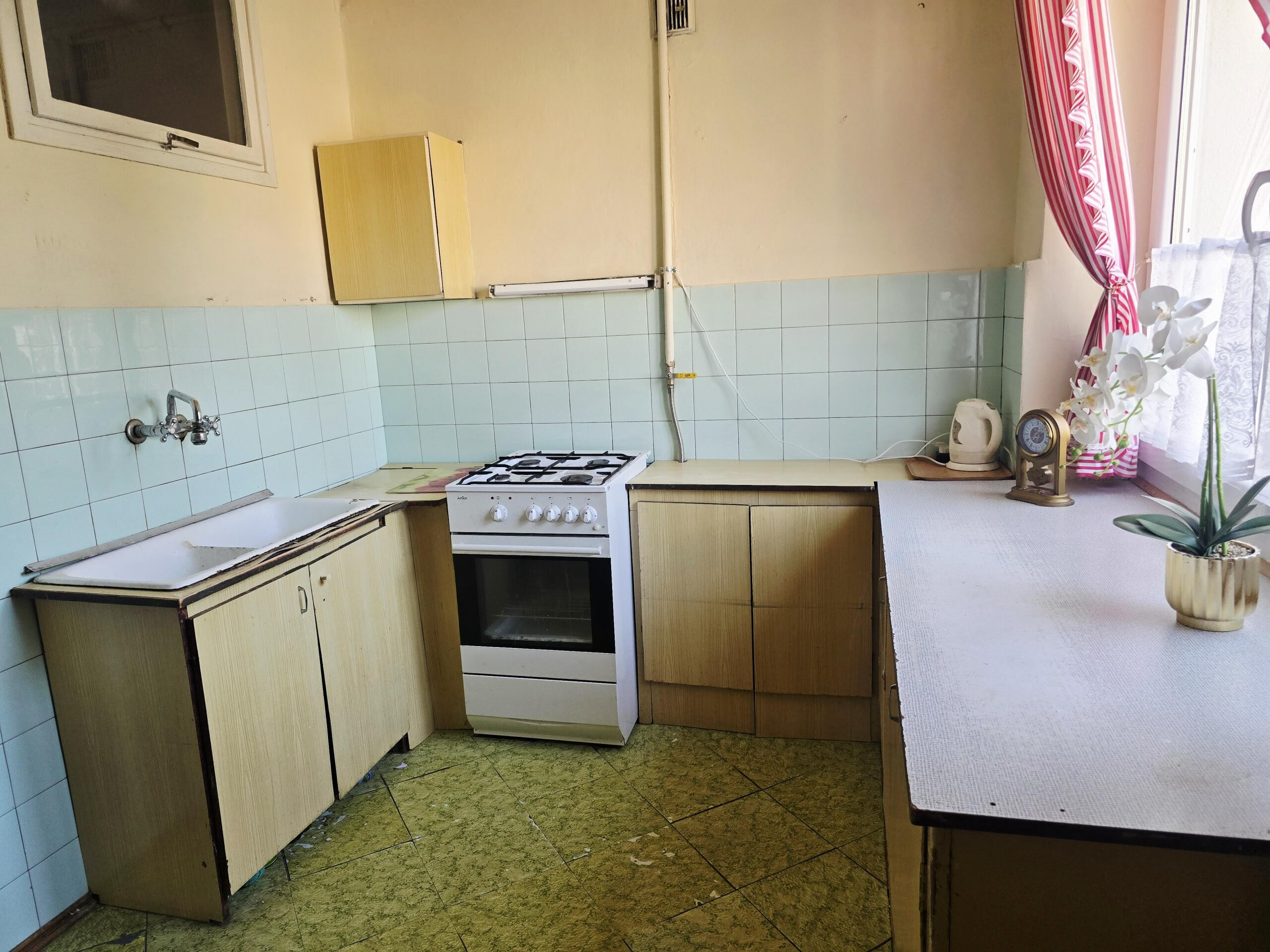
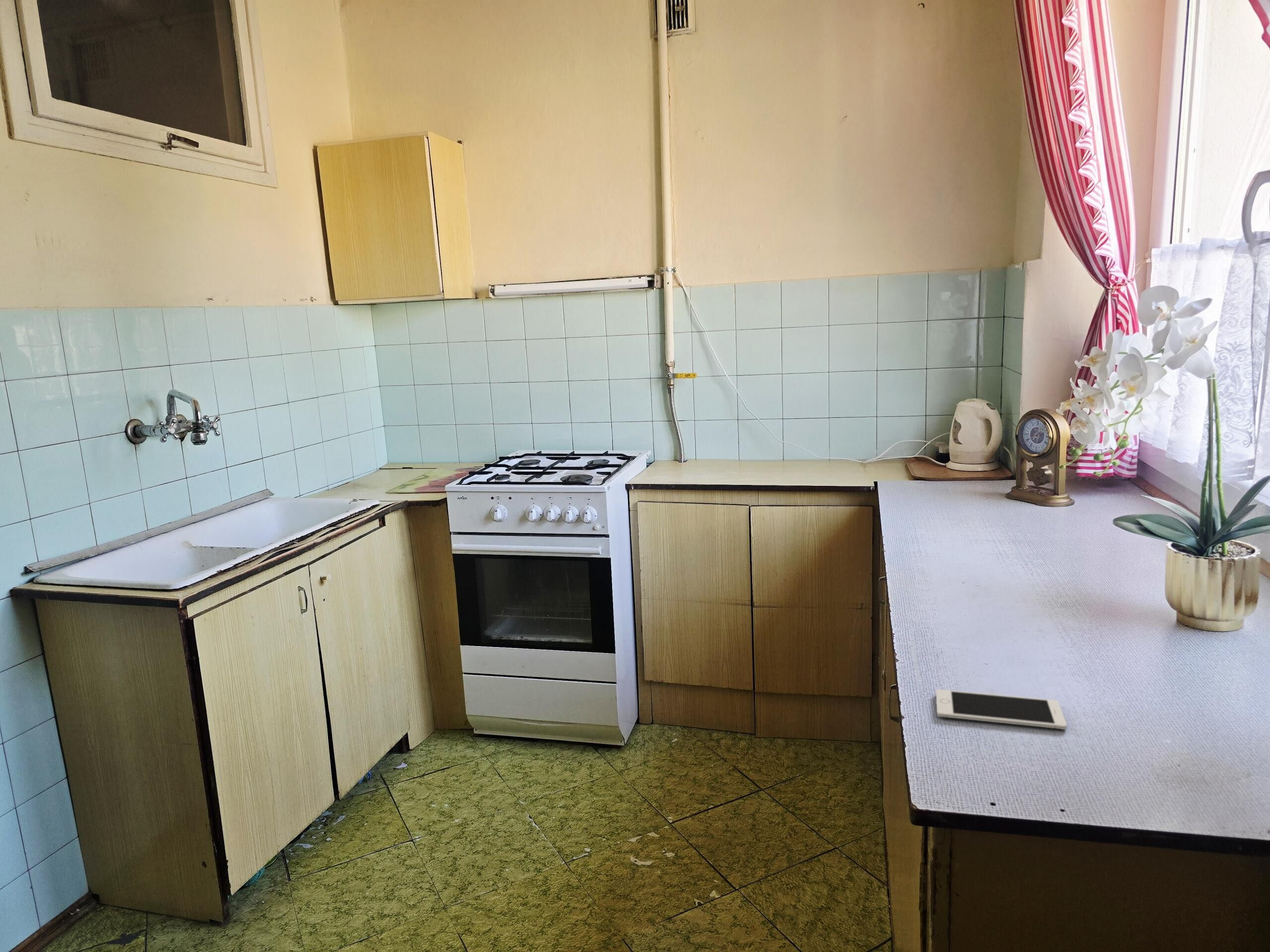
+ cell phone [935,689,1067,730]
